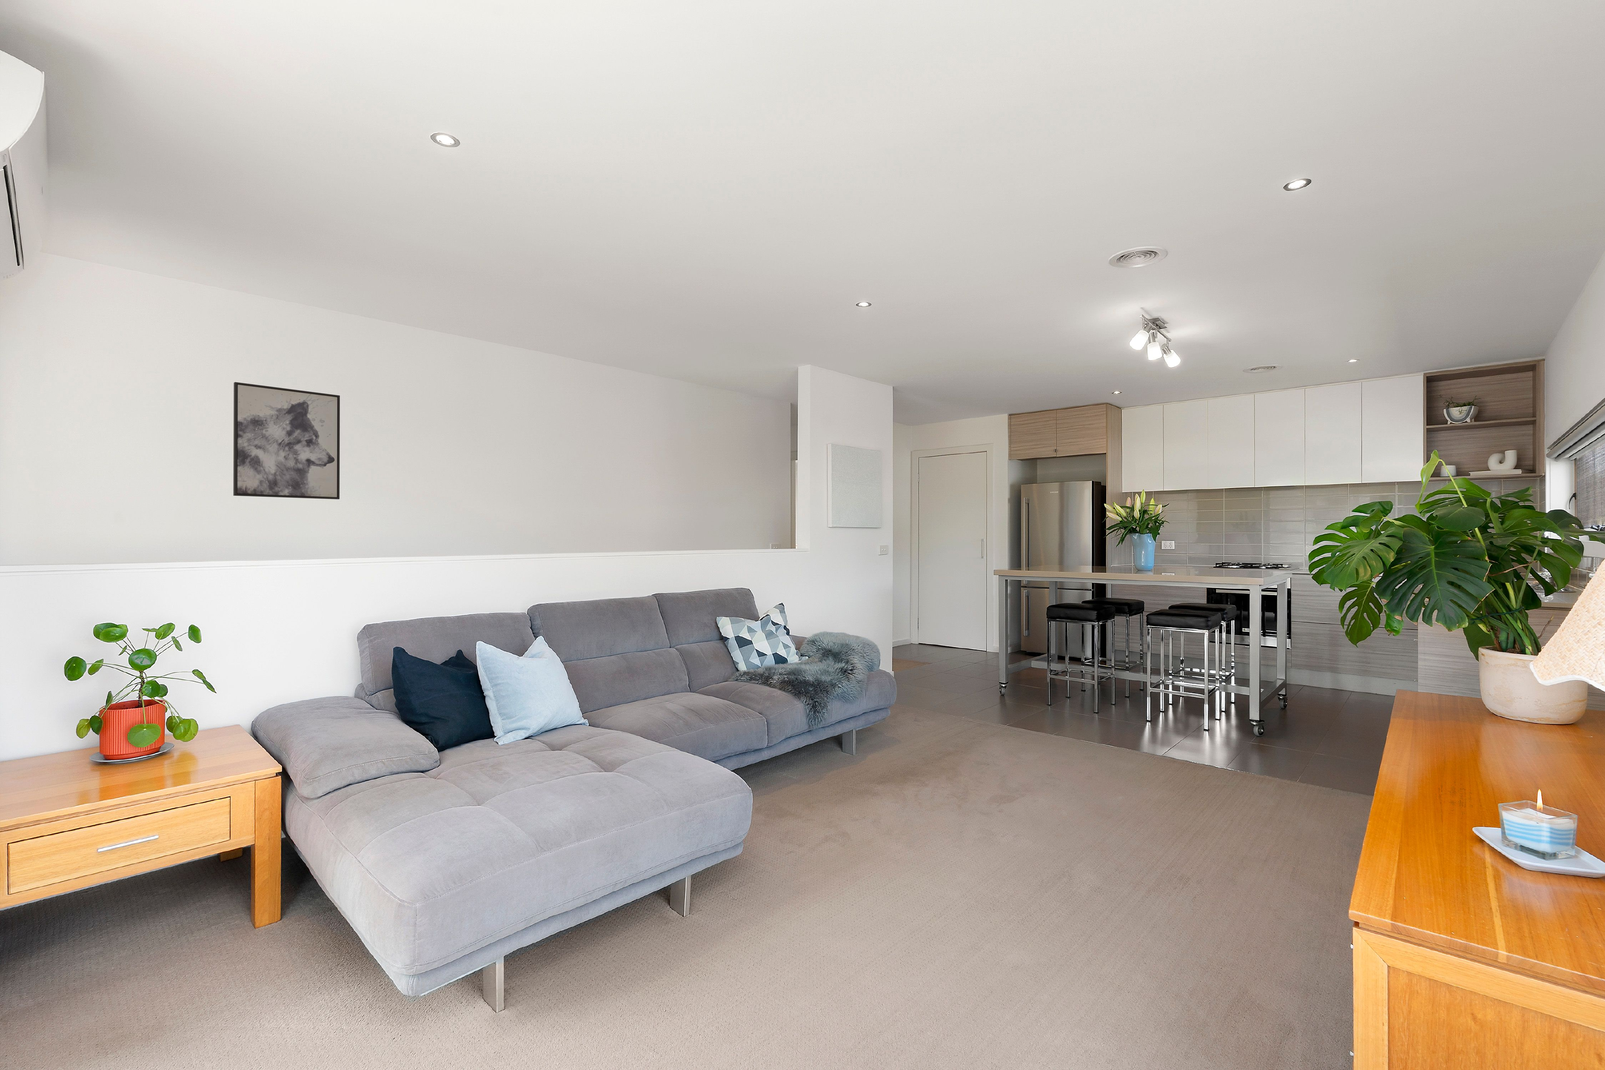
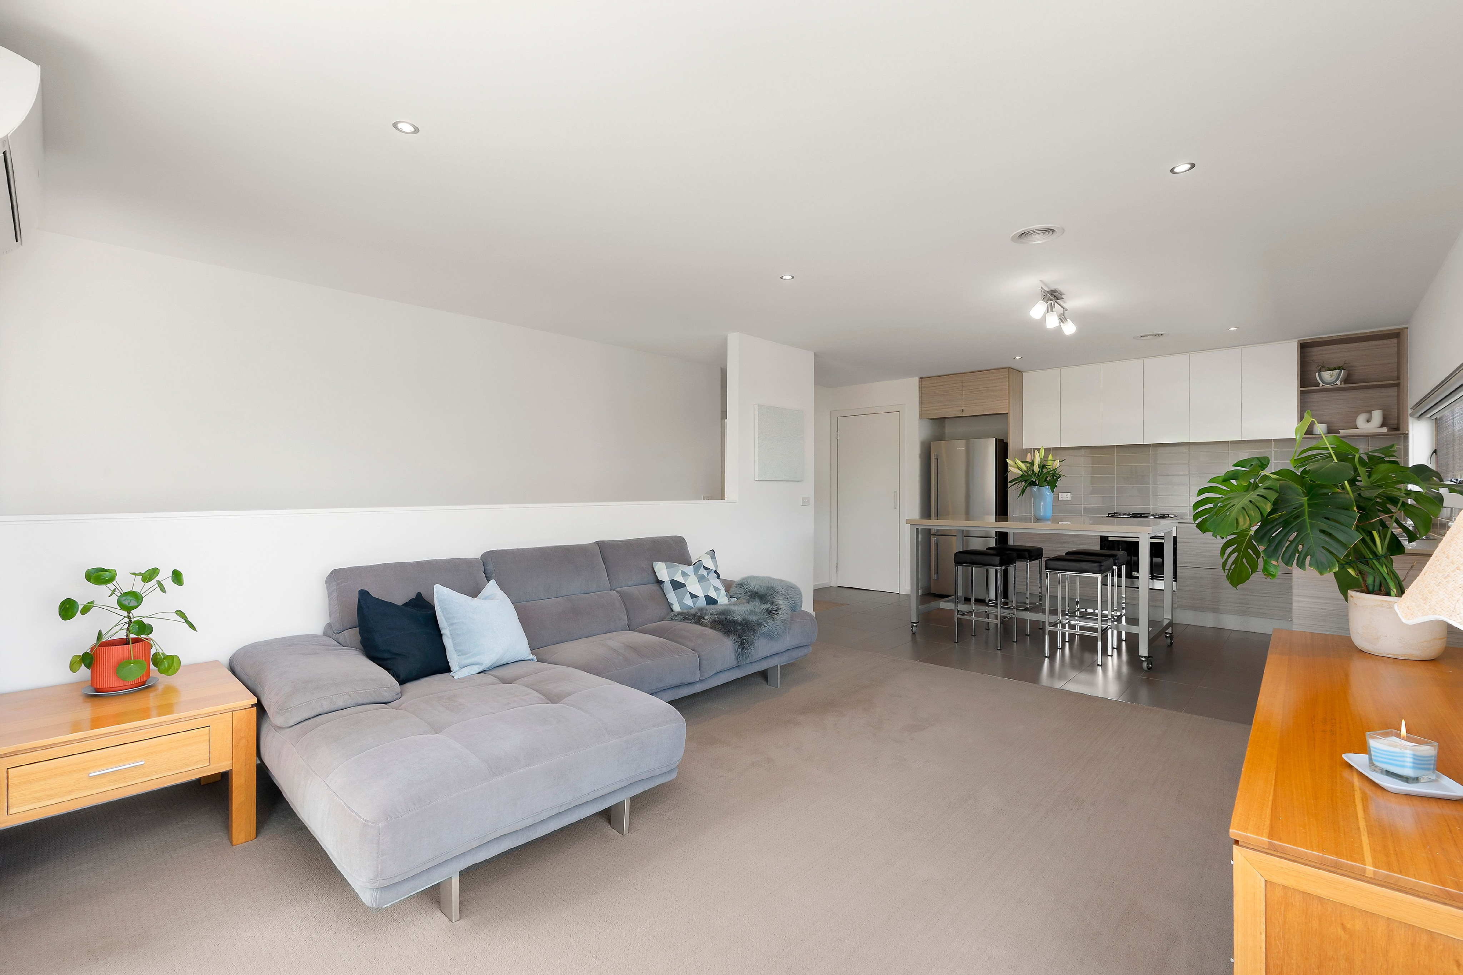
- wall art [233,382,340,499]
